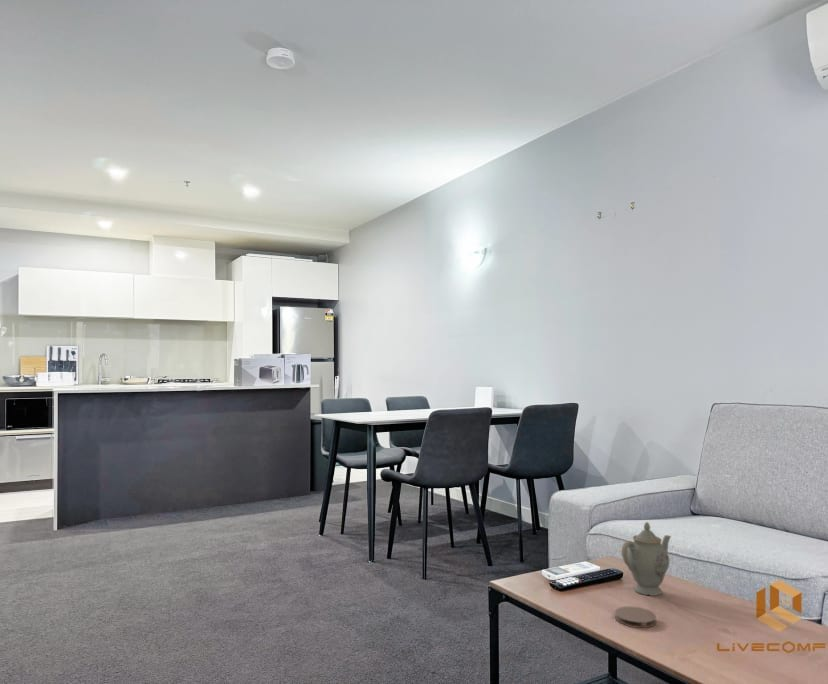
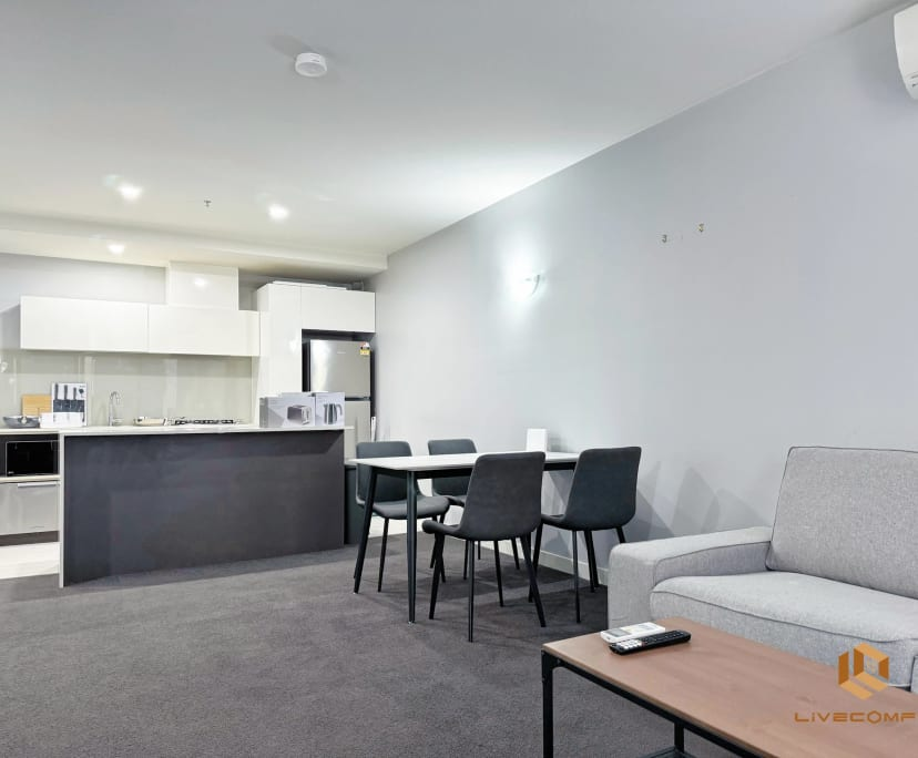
- coaster [614,605,657,629]
- chinaware [621,521,672,597]
